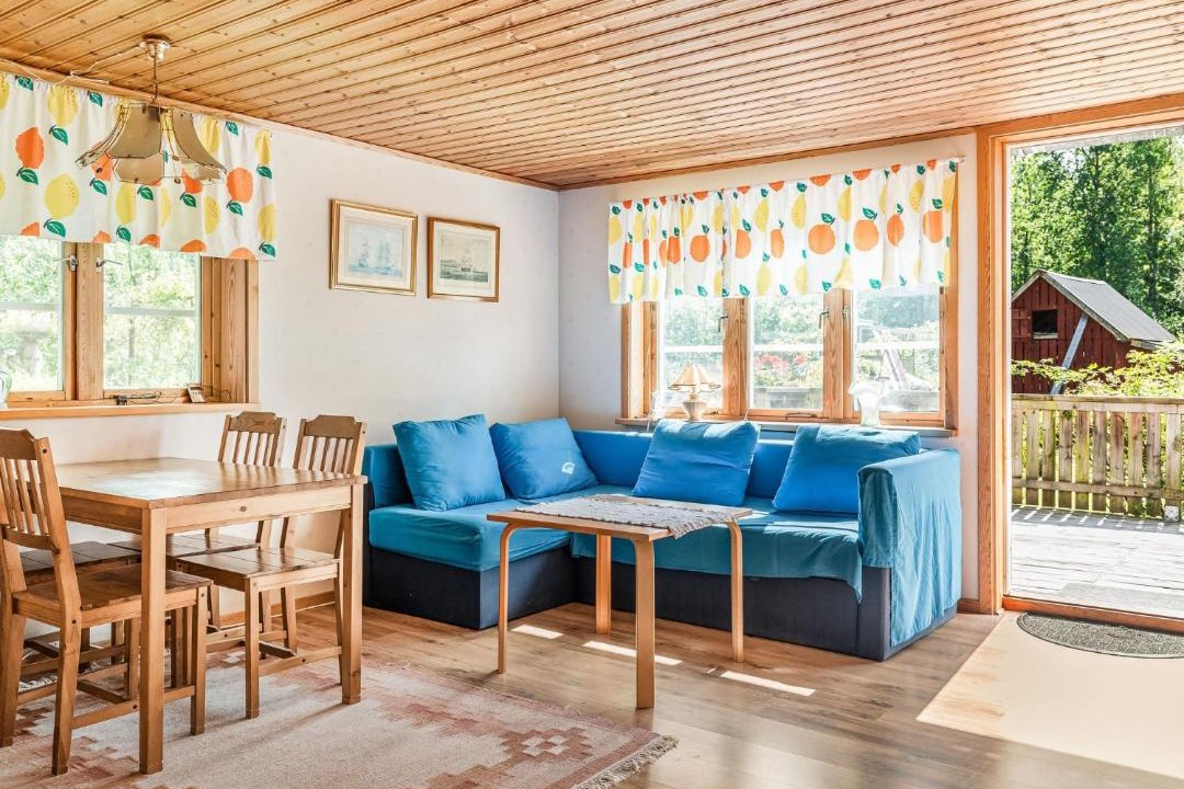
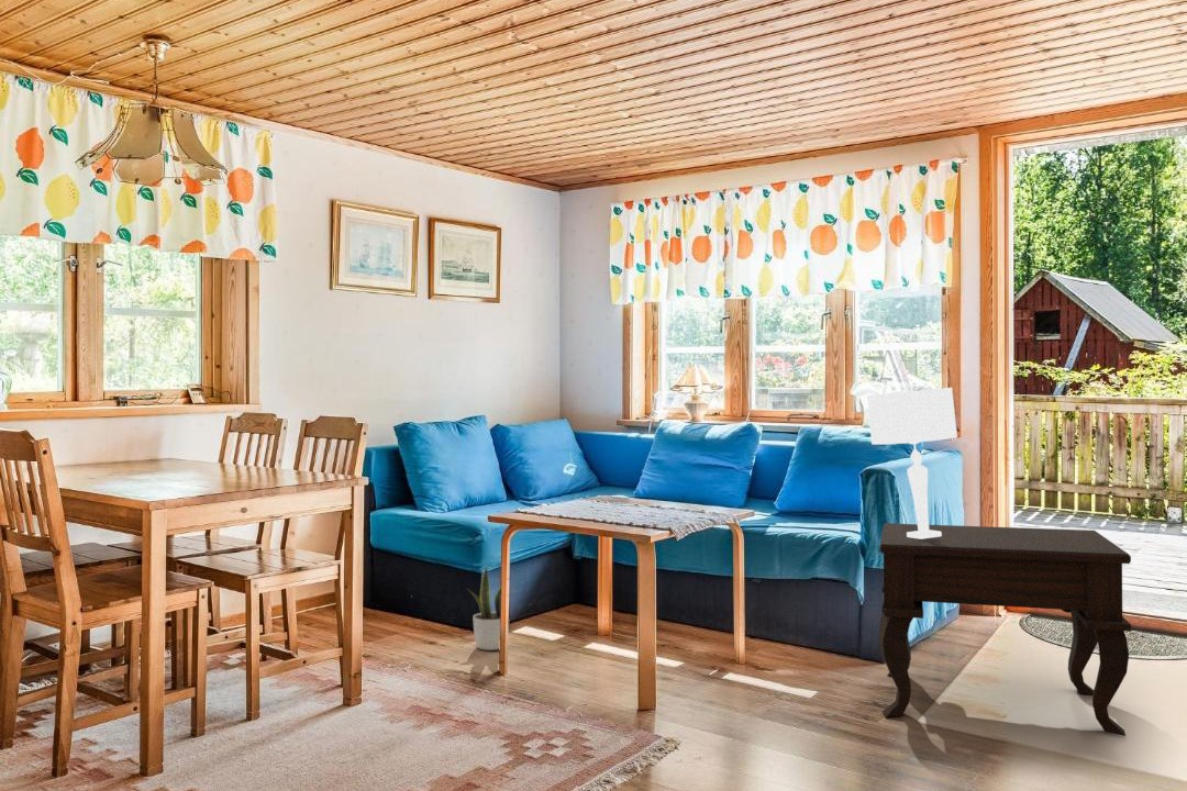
+ table lamp [866,387,958,539]
+ side table [877,522,1132,737]
+ potted plant [466,565,517,651]
